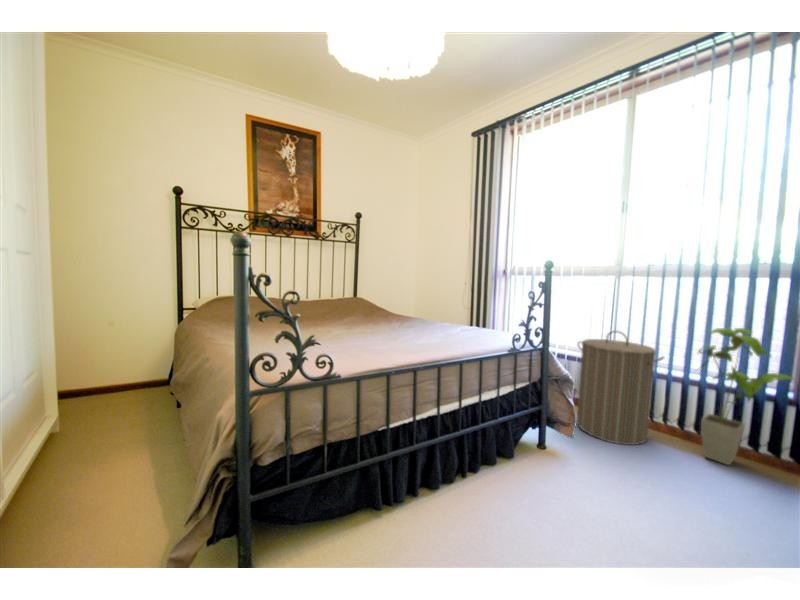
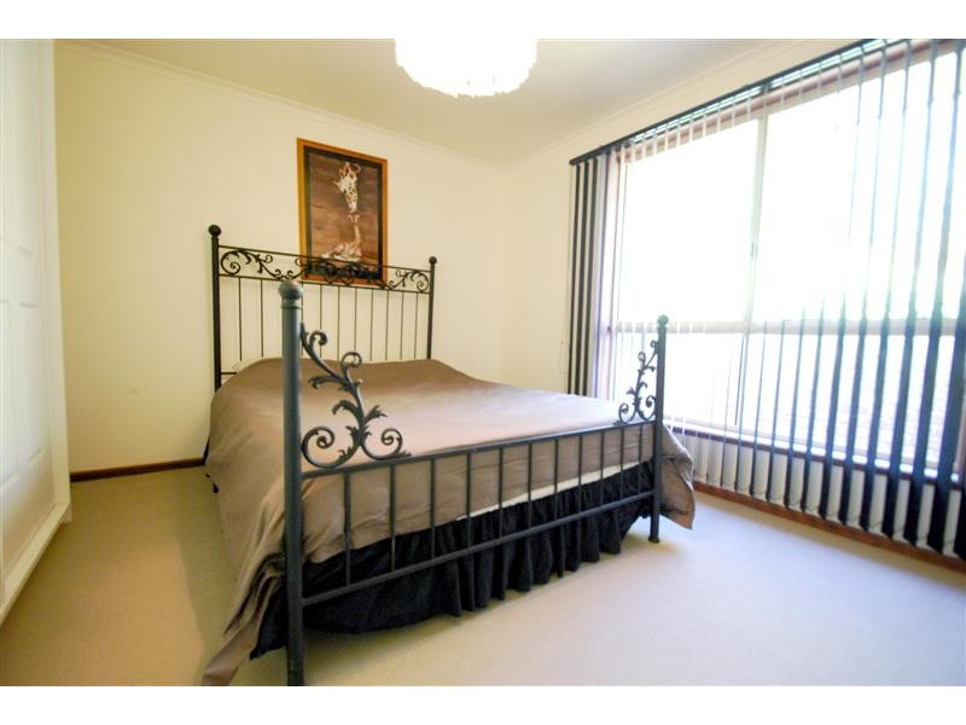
- laundry hamper [576,330,666,446]
- house plant [695,327,800,466]
